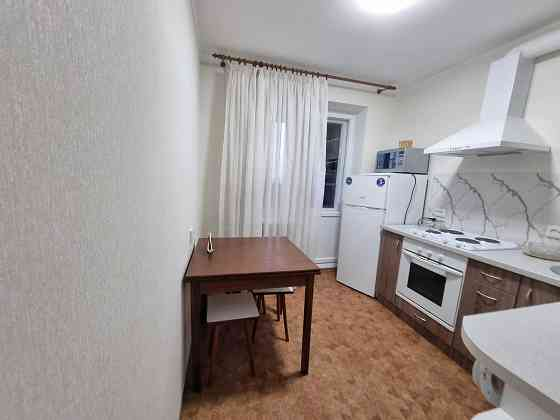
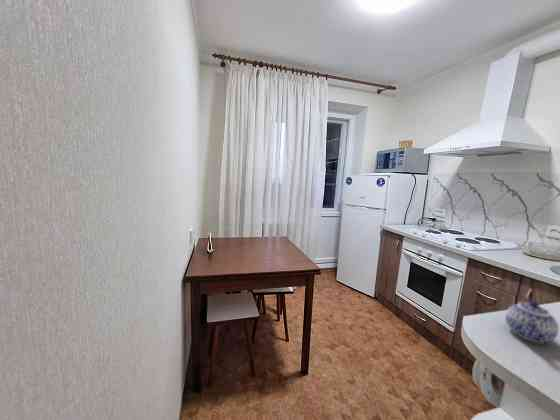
+ teapot [505,299,560,344]
